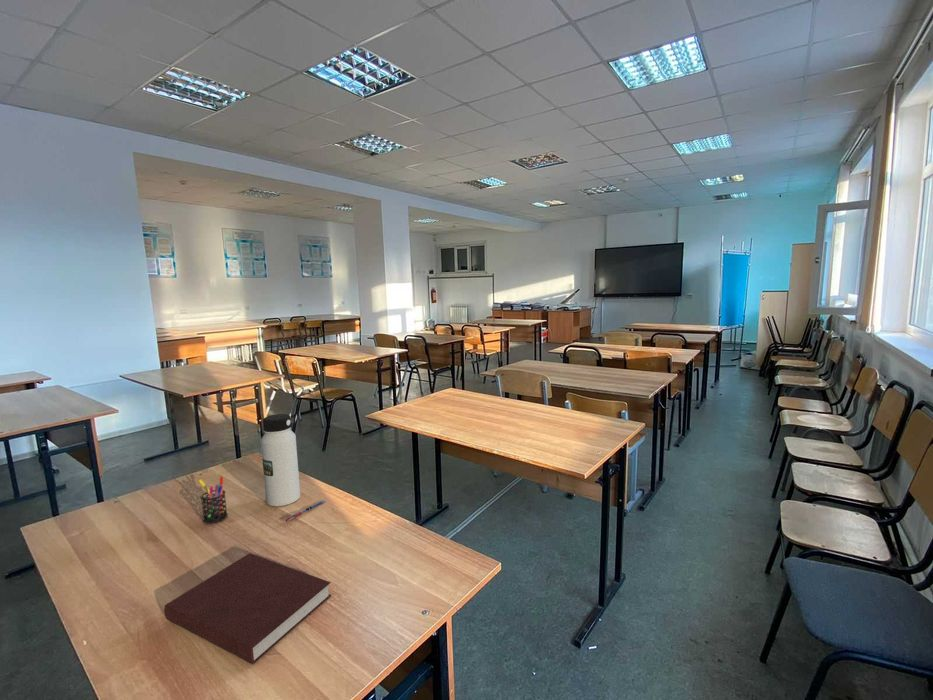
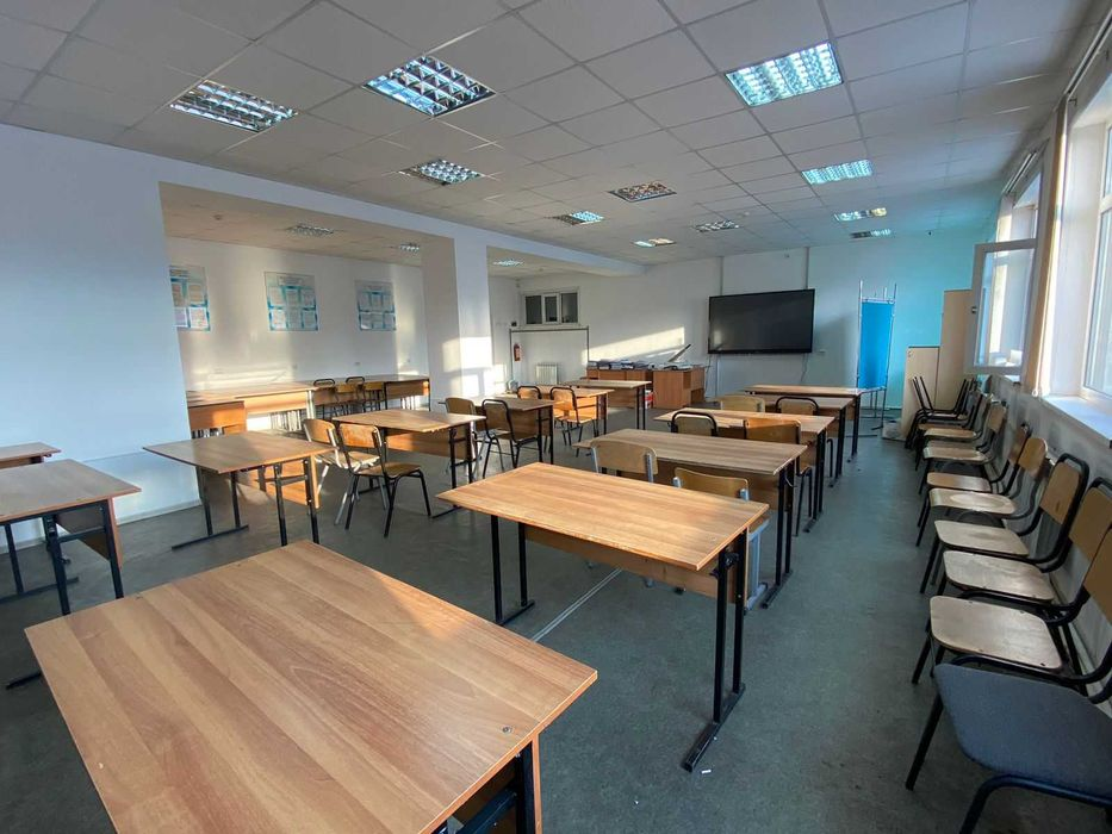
- pen holder [198,475,229,525]
- pen [284,499,327,523]
- water bottle [260,413,301,507]
- notebook [163,552,332,665]
